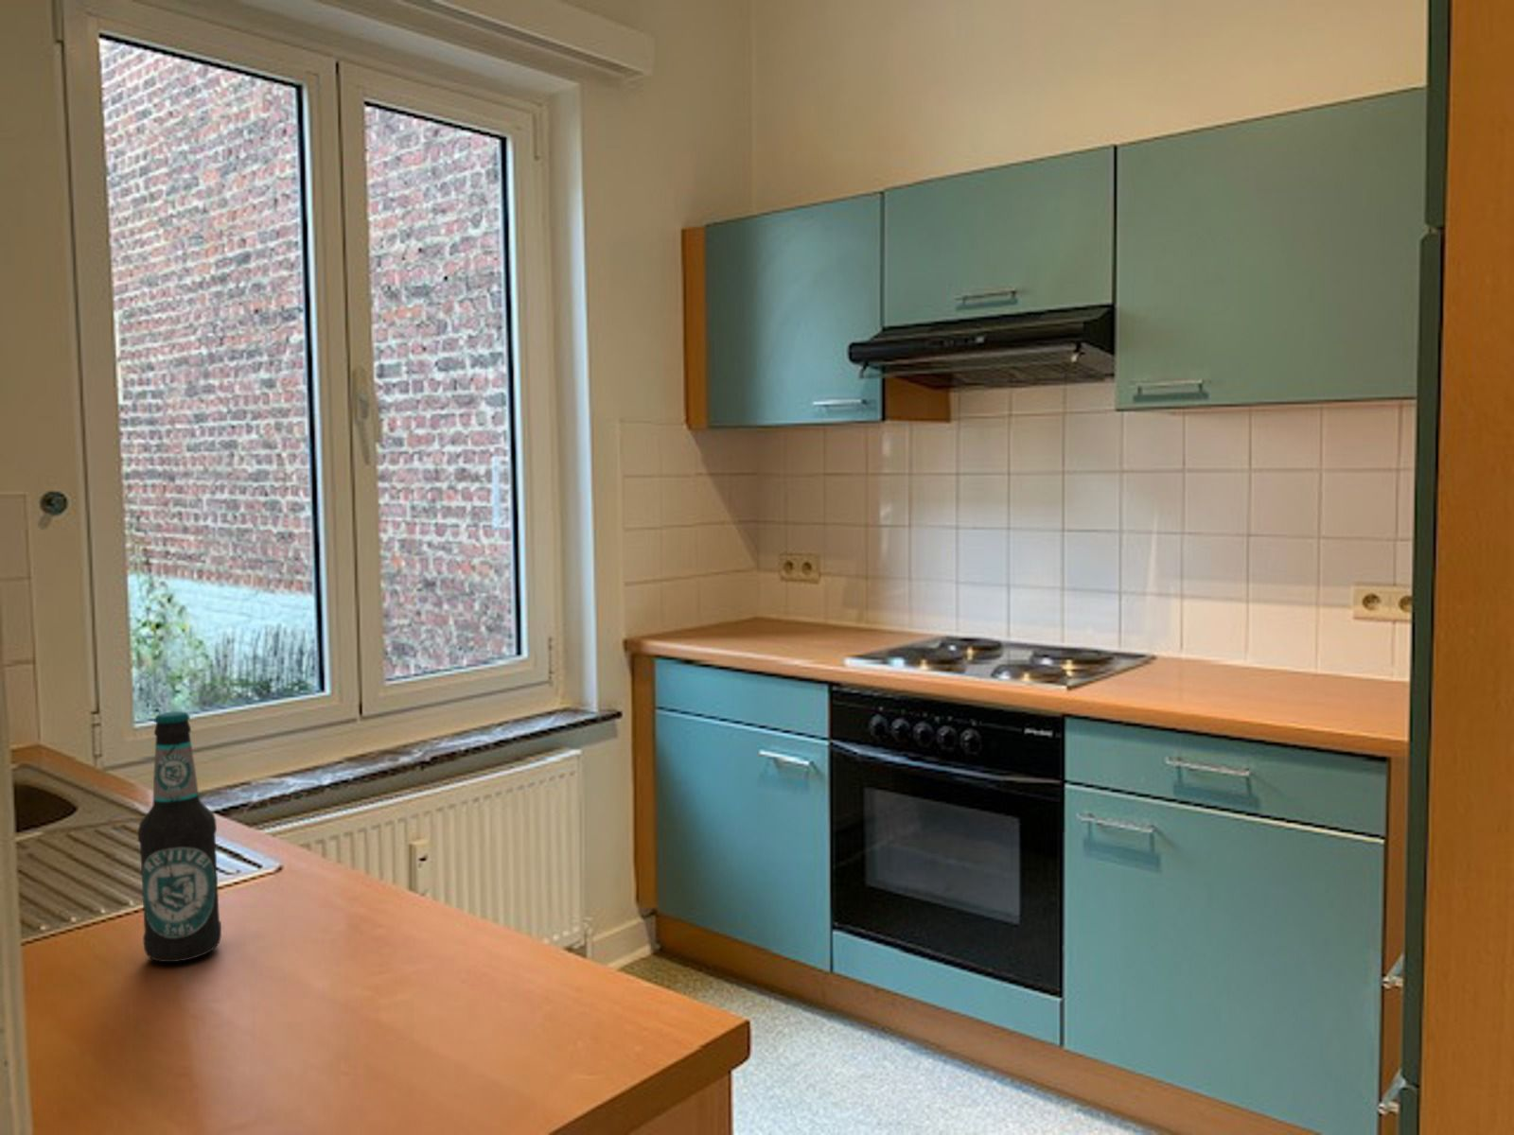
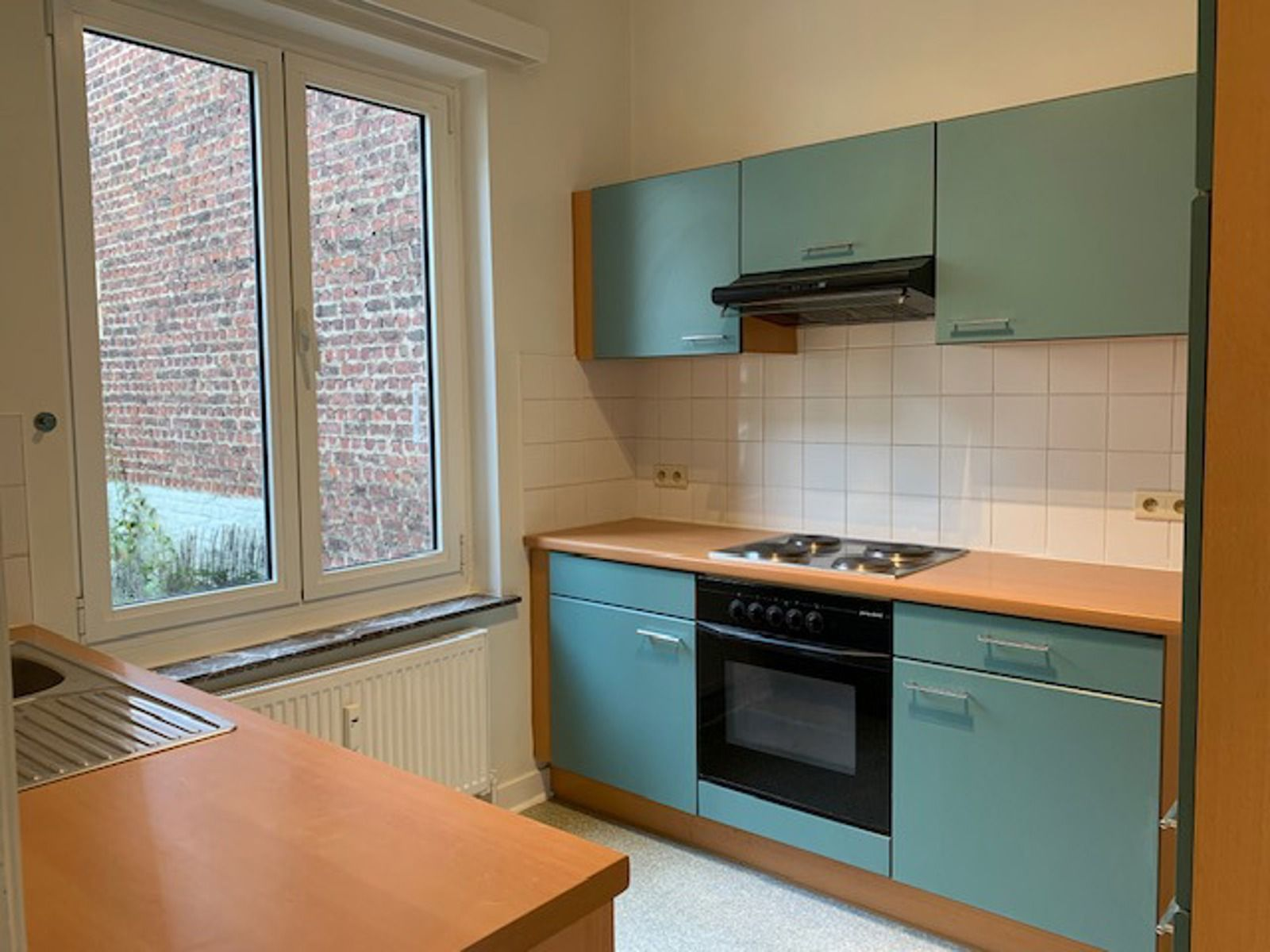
- bottle [137,711,223,963]
